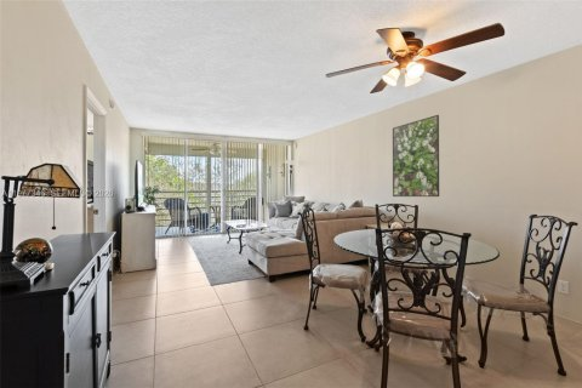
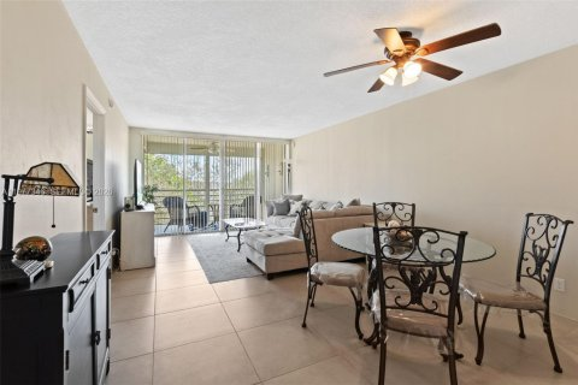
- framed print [392,114,440,198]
